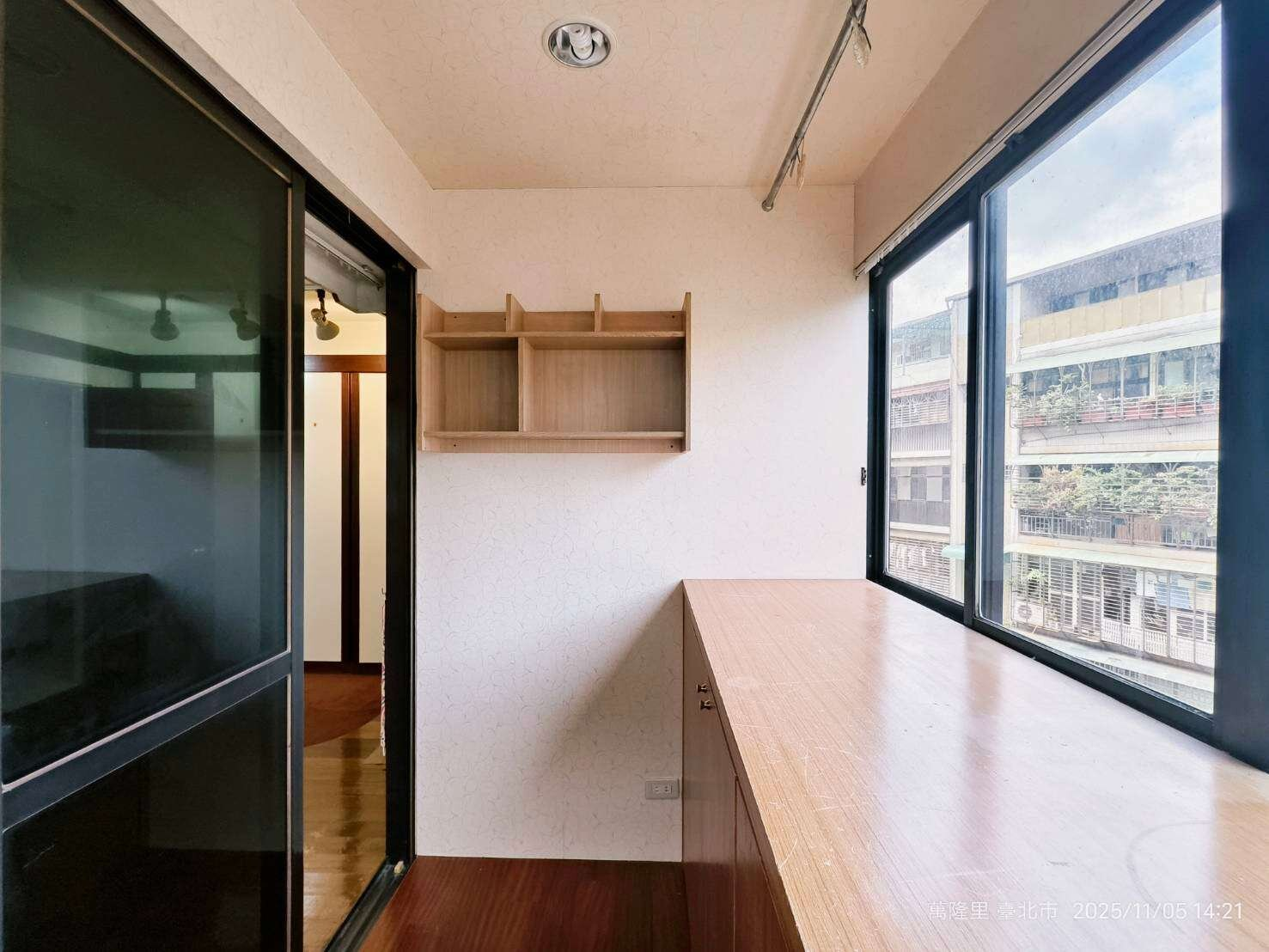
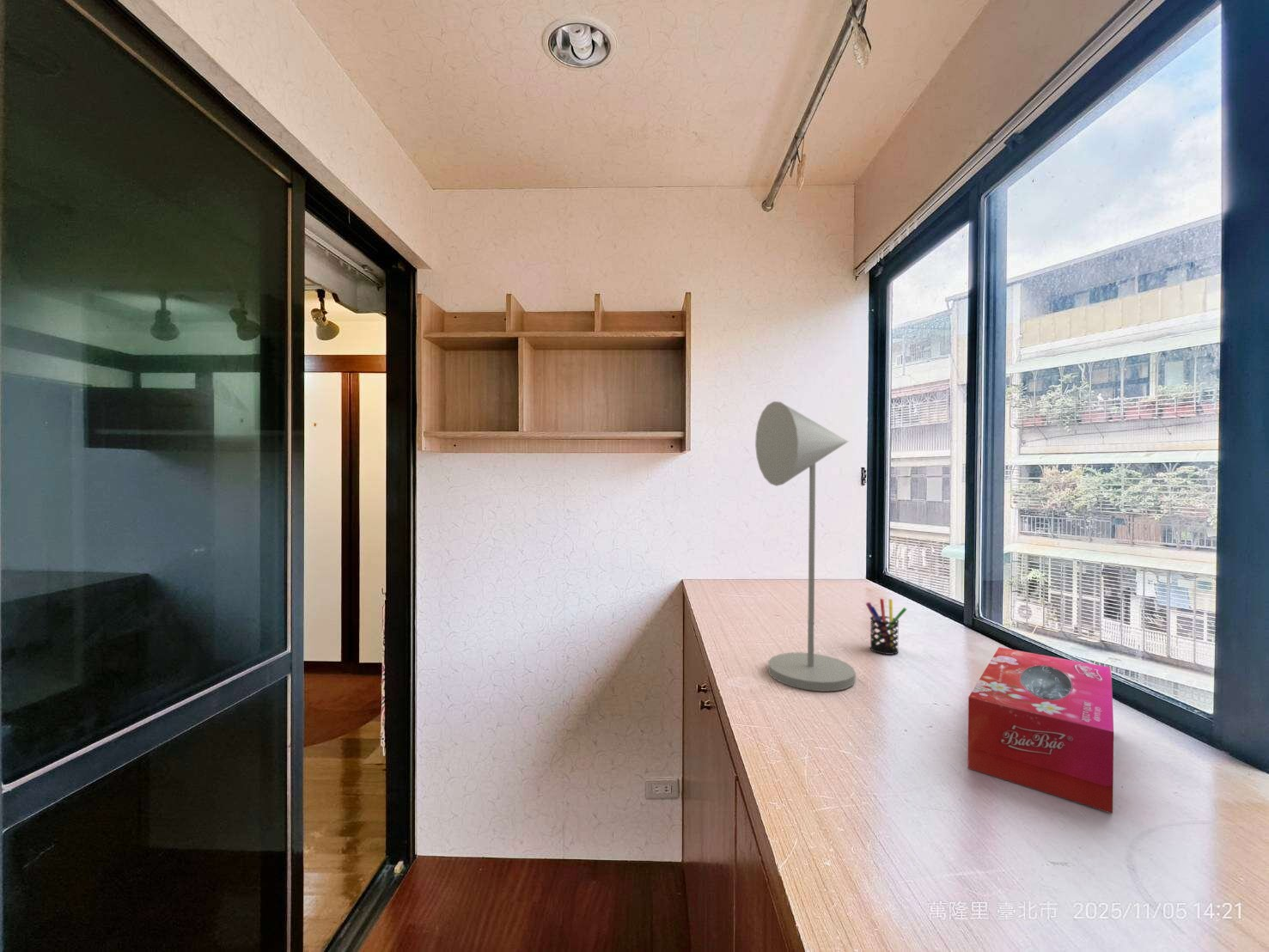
+ desk lamp [754,400,857,692]
+ tissue box [967,646,1114,814]
+ pen holder [865,598,908,656]
